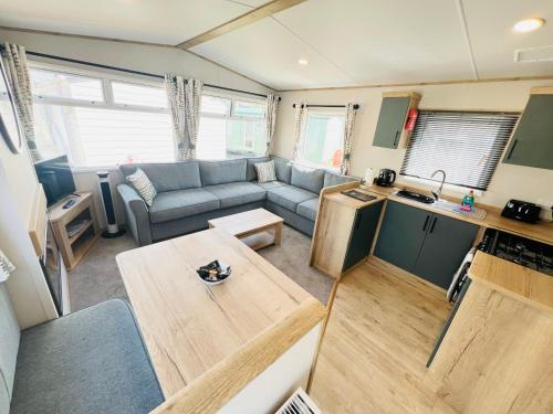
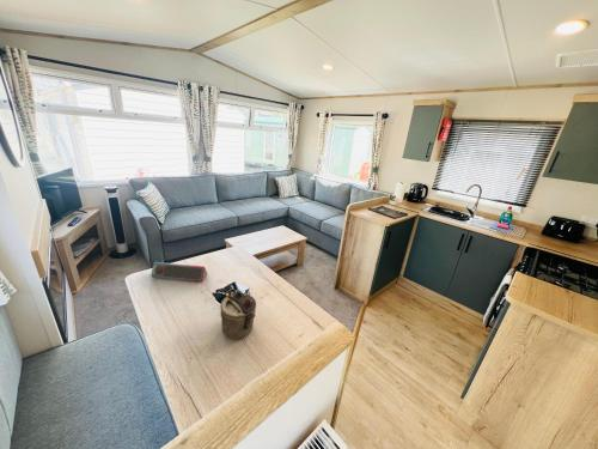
+ speaker [150,261,209,283]
+ teapot [219,289,257,340]
